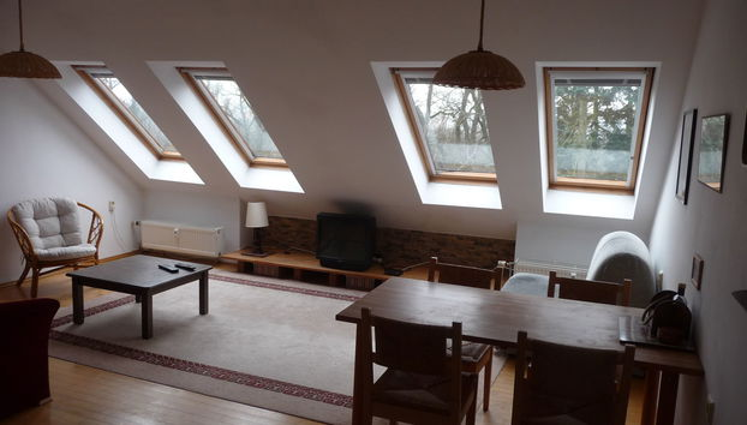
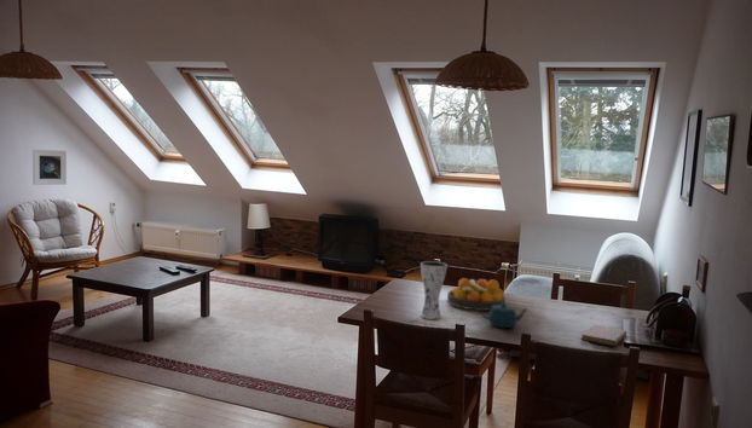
+ teapot [480,302,527,329]
+ notebook [580,324,627,347]
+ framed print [31,149,68,186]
+ vase [420,260,449,320]
+ fruit bowl [446,277,507,312]
